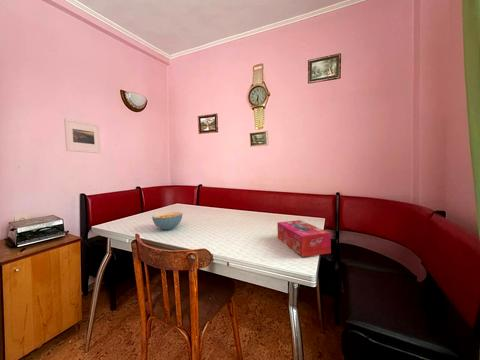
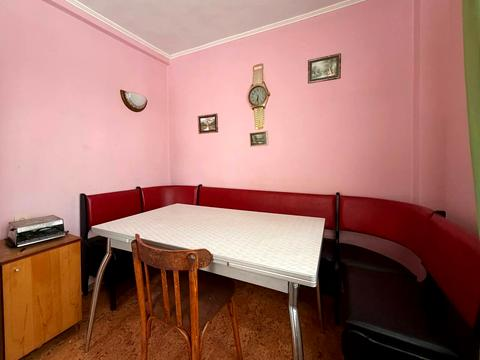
- cereal bowl [151,211,183,231]
- tissue box [276,219,332,258]
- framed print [63,117,102,154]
